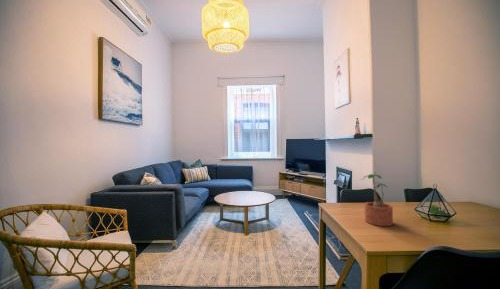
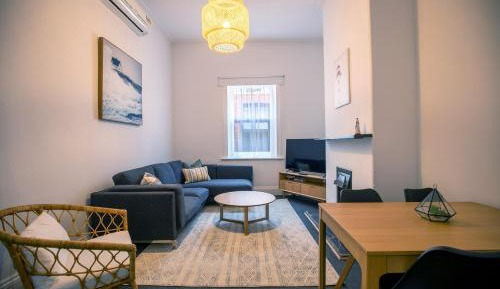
- potted plant [360,173,394,227]
